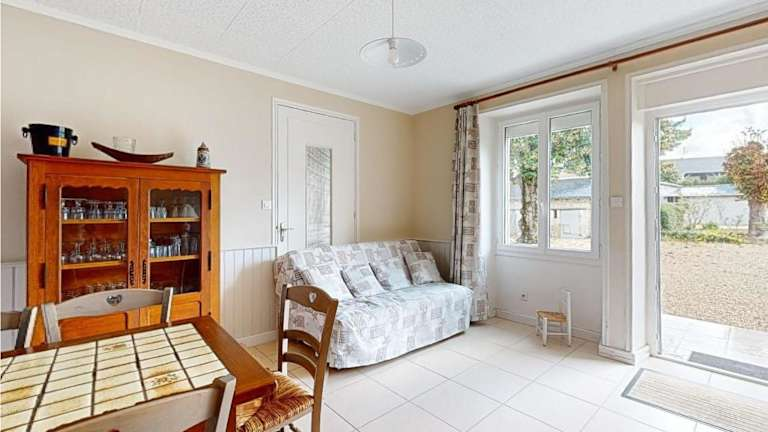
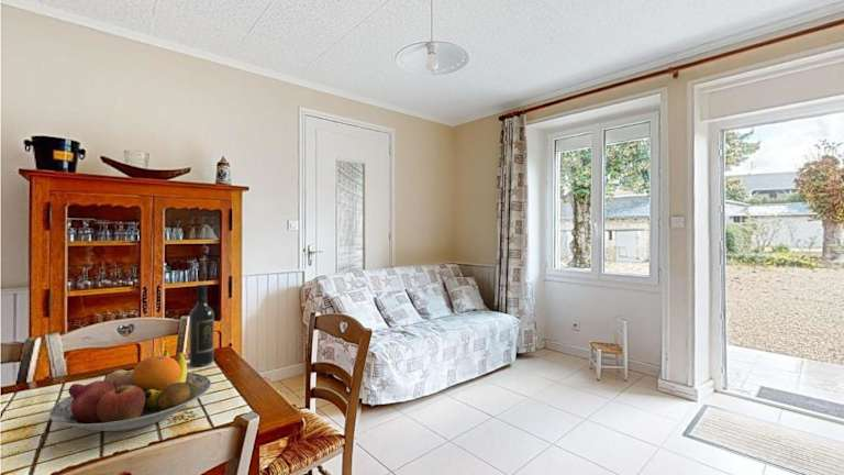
+ fruit bowl [48,349,212,433]
+ wine bottle [188,284,215,367]
